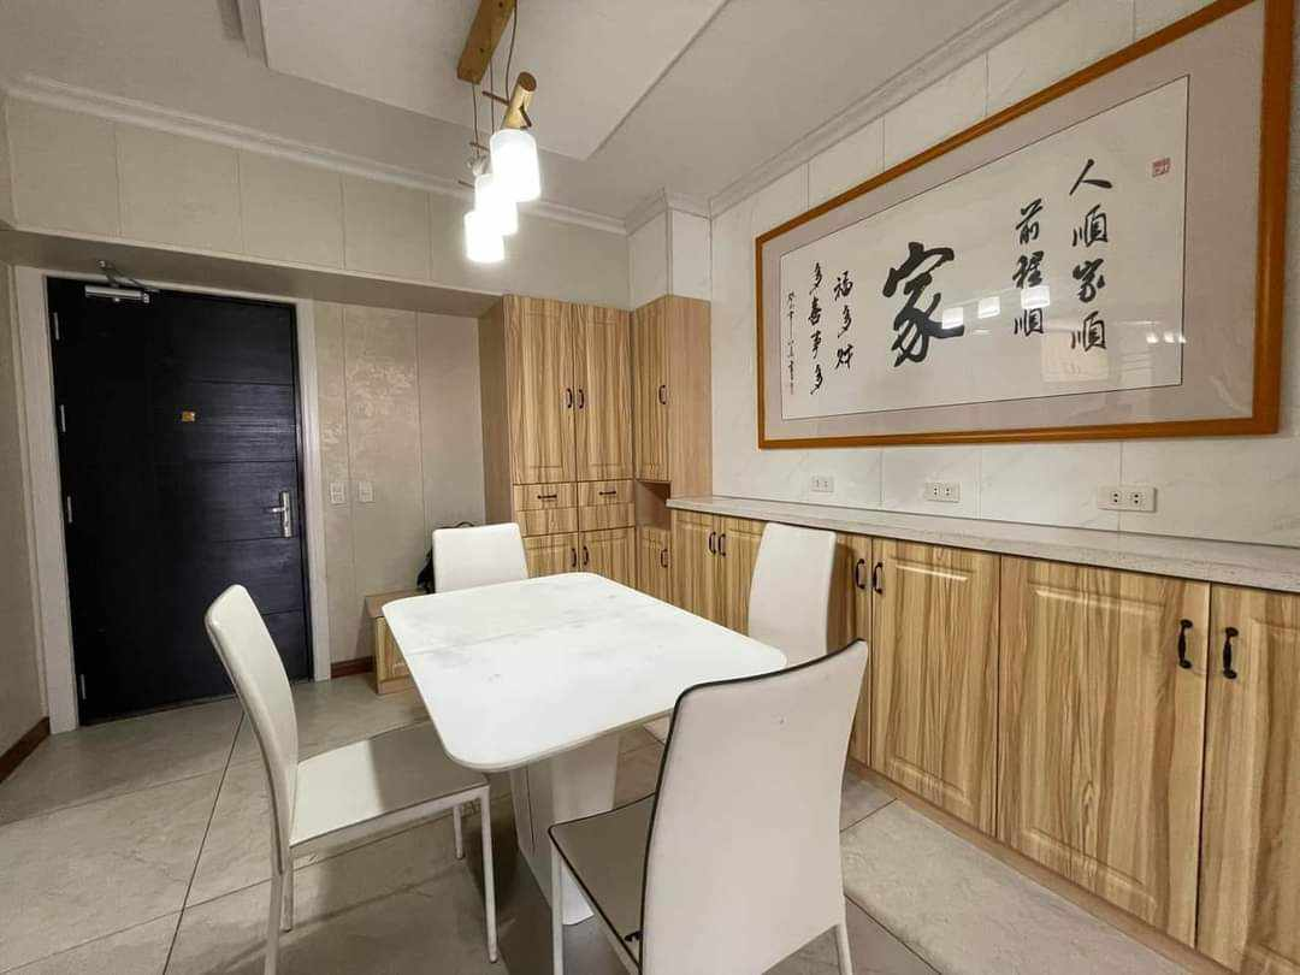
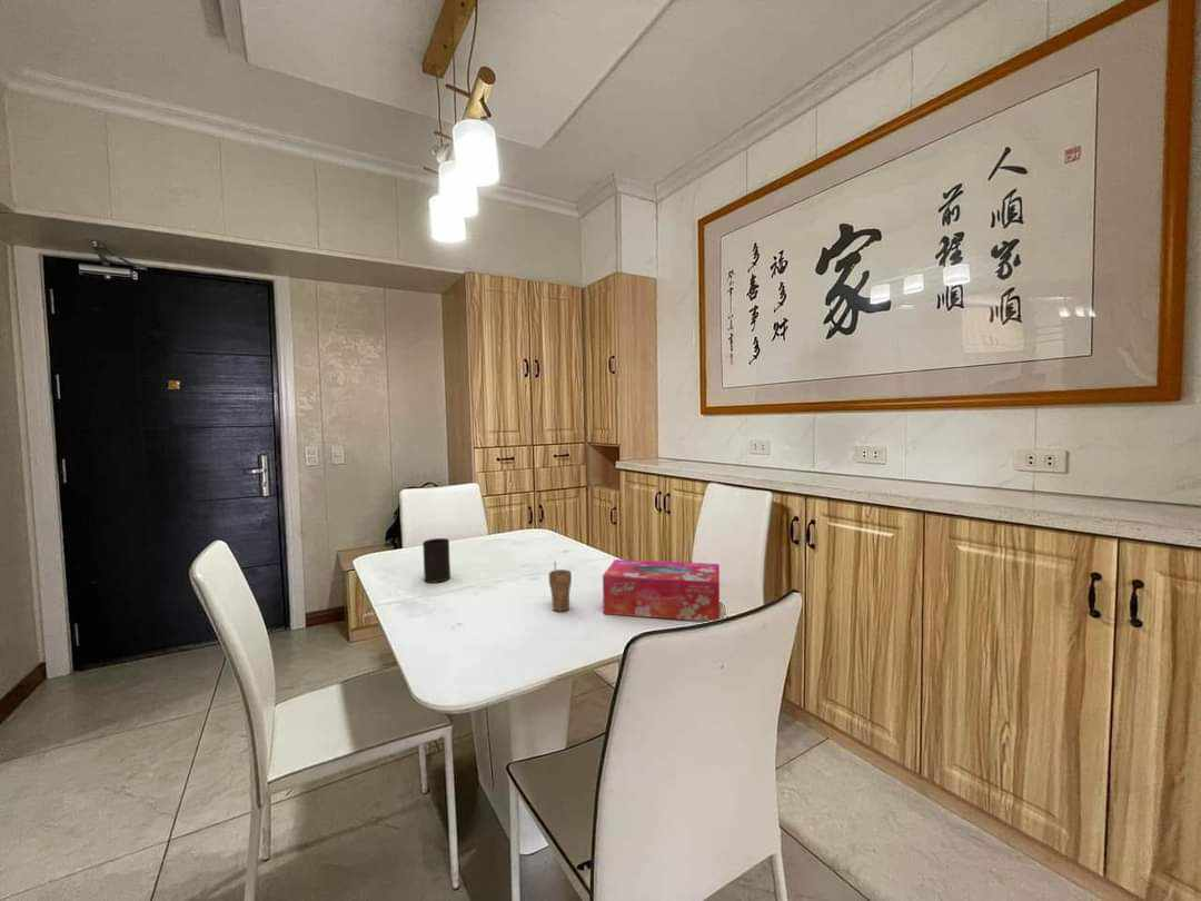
+ cup [421,537,451,584]
+ cup [548,561,573,612]
+ tissue box [602,558,721,623]
